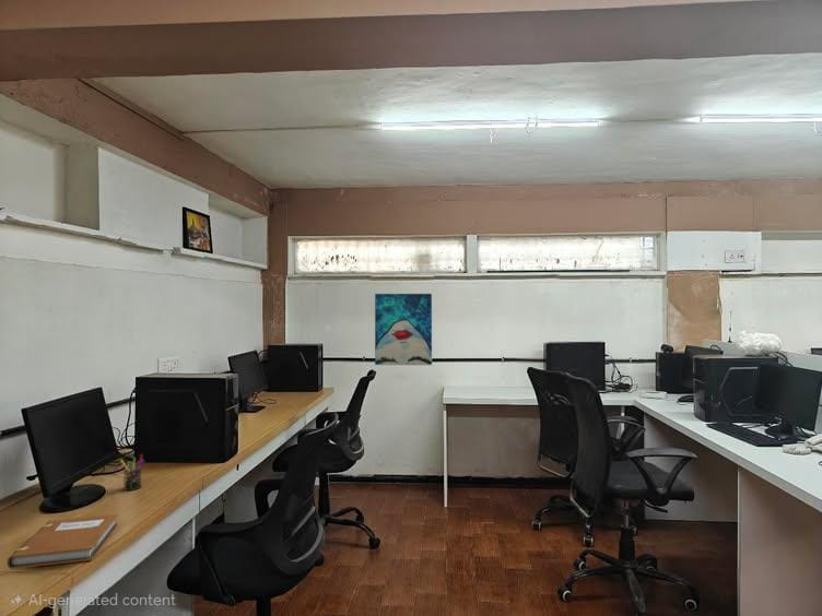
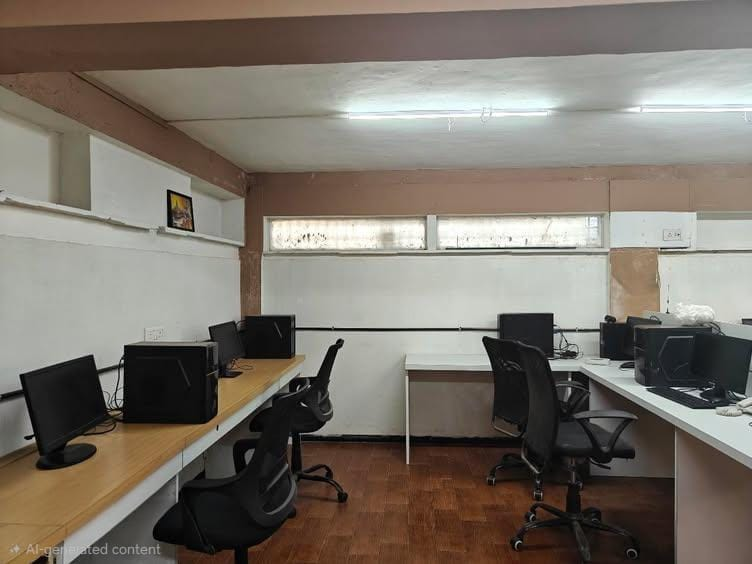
- wall art [374,293,433,366]
- pen holder [119,453,145,491]
- notebook [7,513,119,570]
